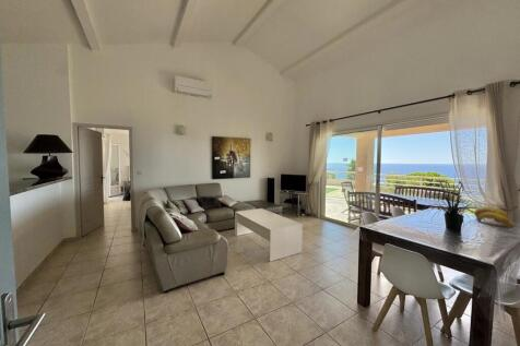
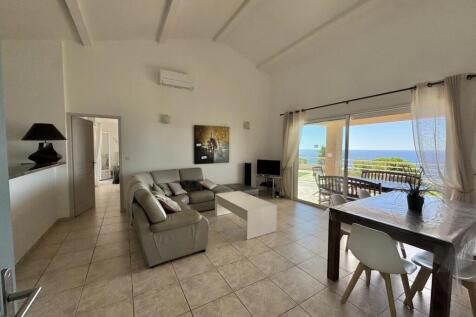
- banana bunch [473,205,516,228]
